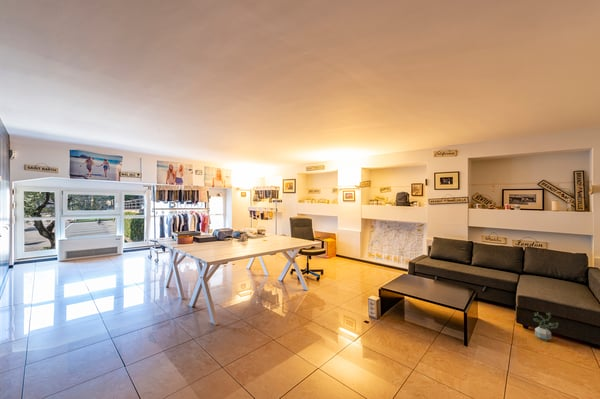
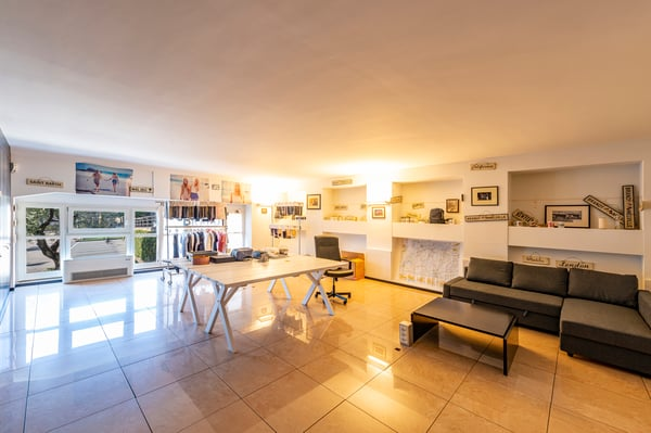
- potted plant [533,312,560,342]
